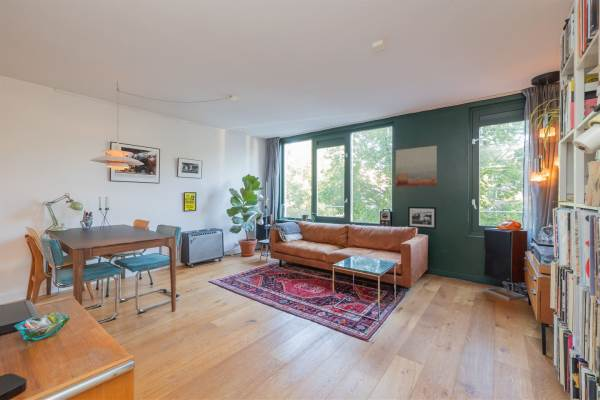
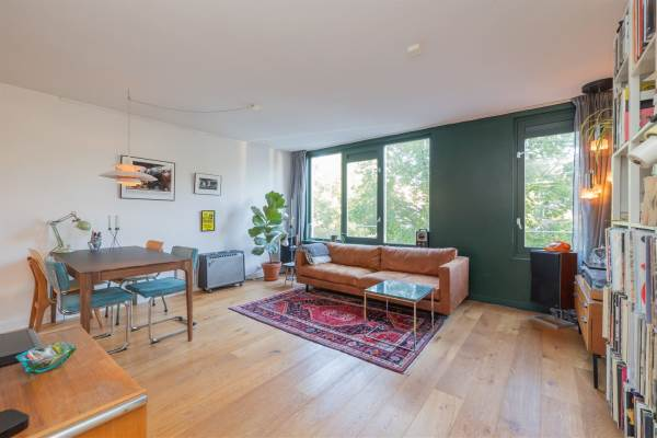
- picture frame [407,206,437,230]
- wall art [395,145,438,188]
